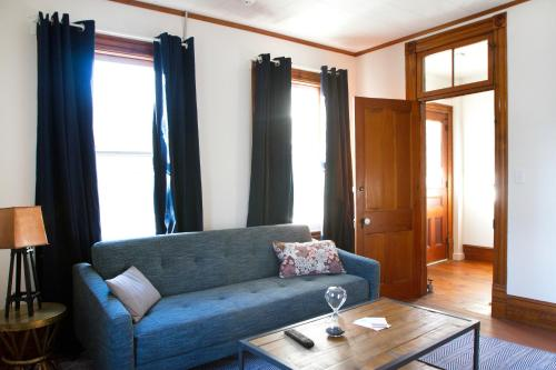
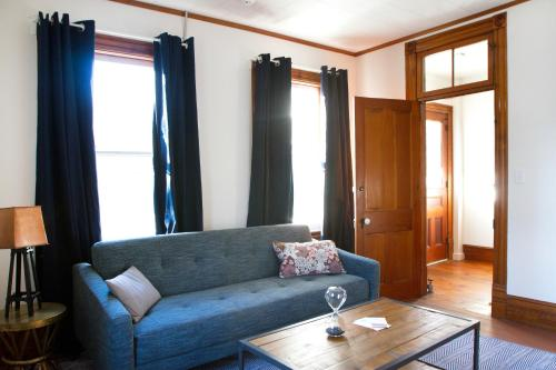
- remote control [282,328,316,349]
